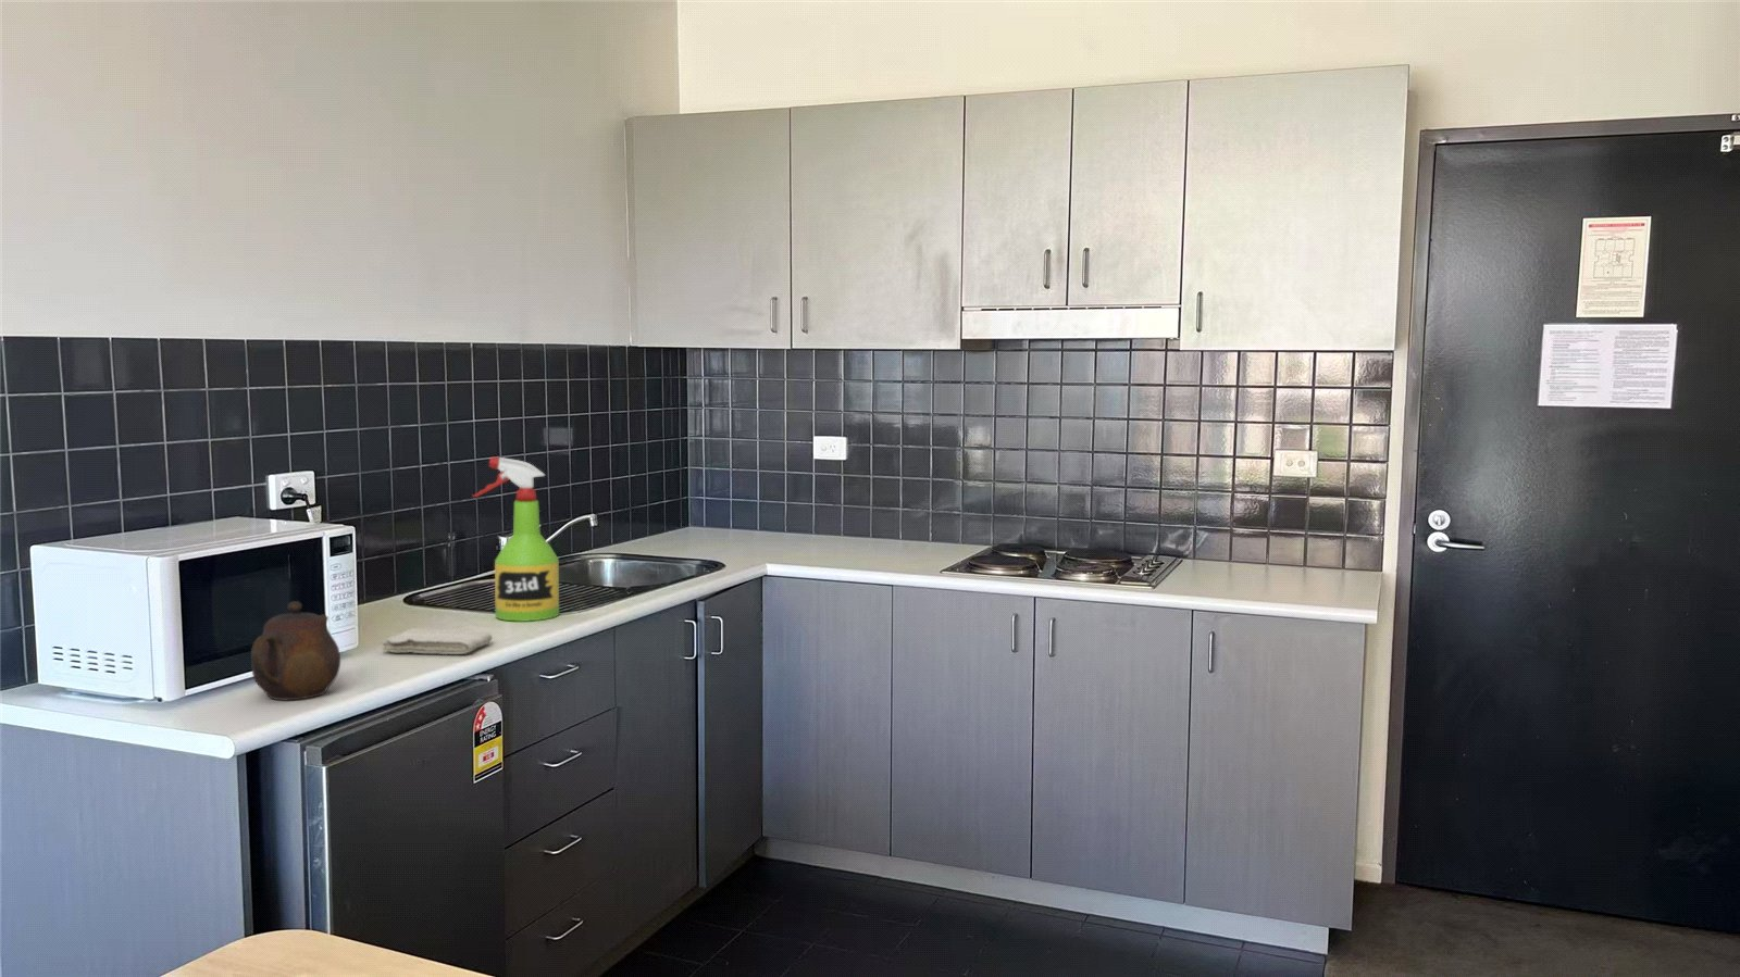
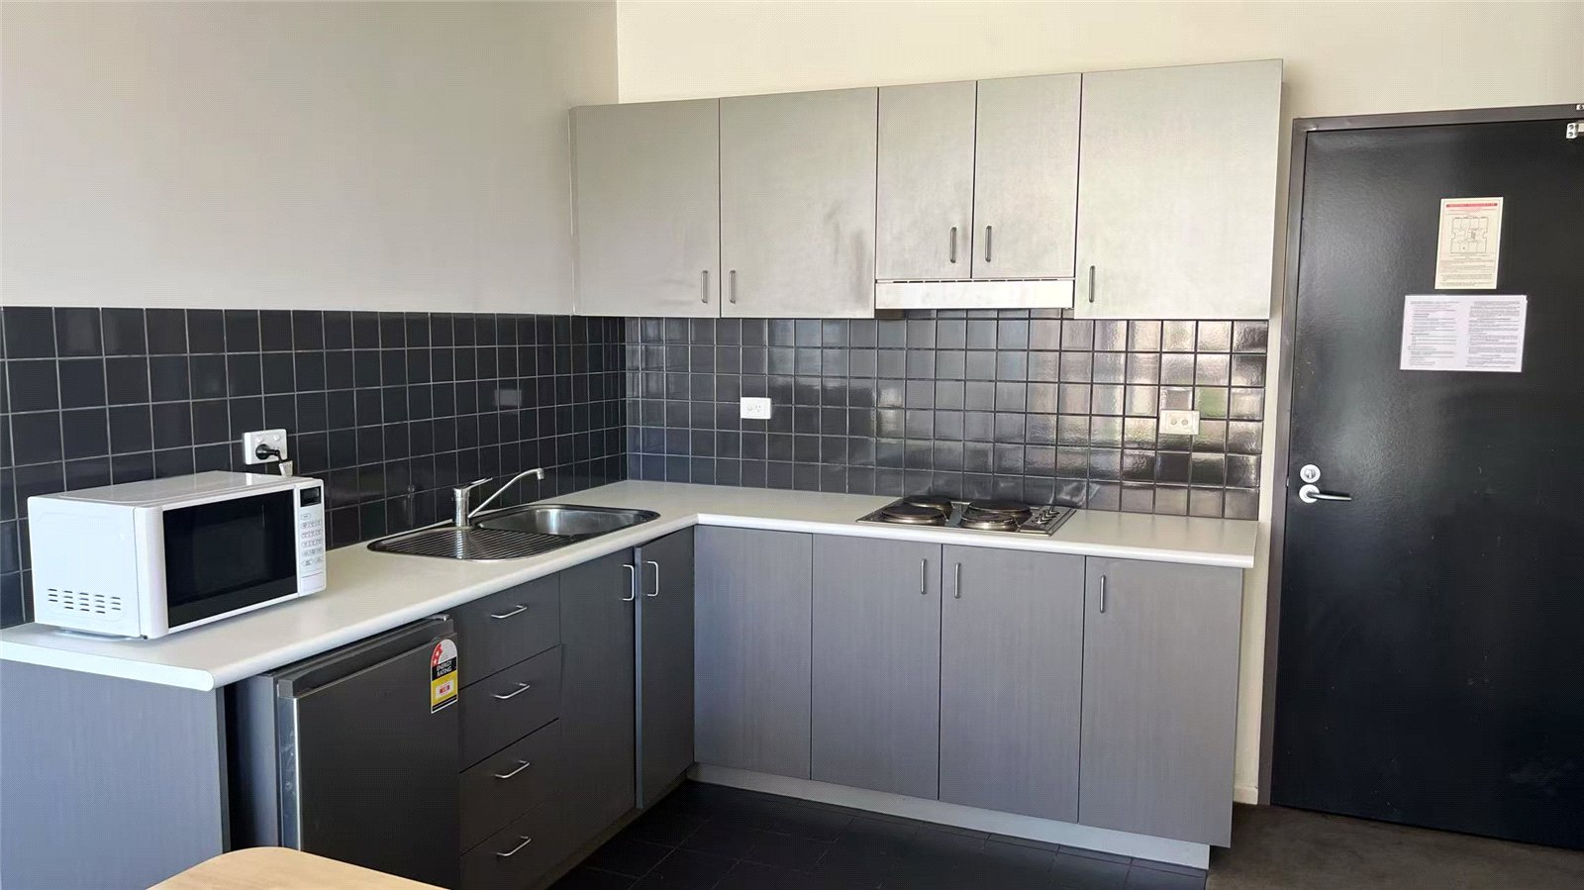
- spray bottle [471,456,560,622]
- teapot [250,600,342,701]
- washcloth [381,627,494,656]
